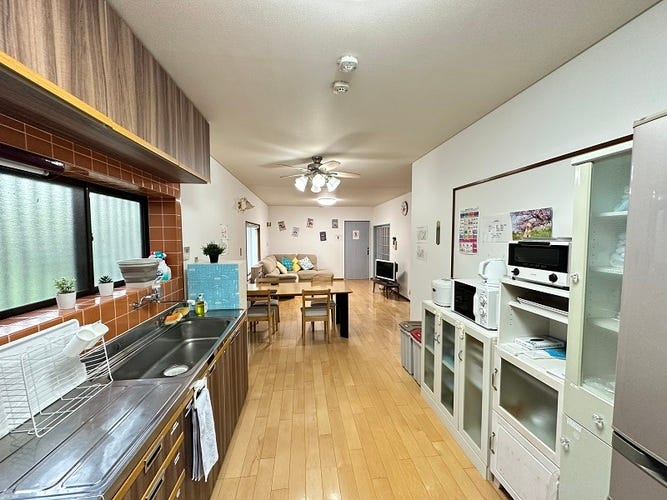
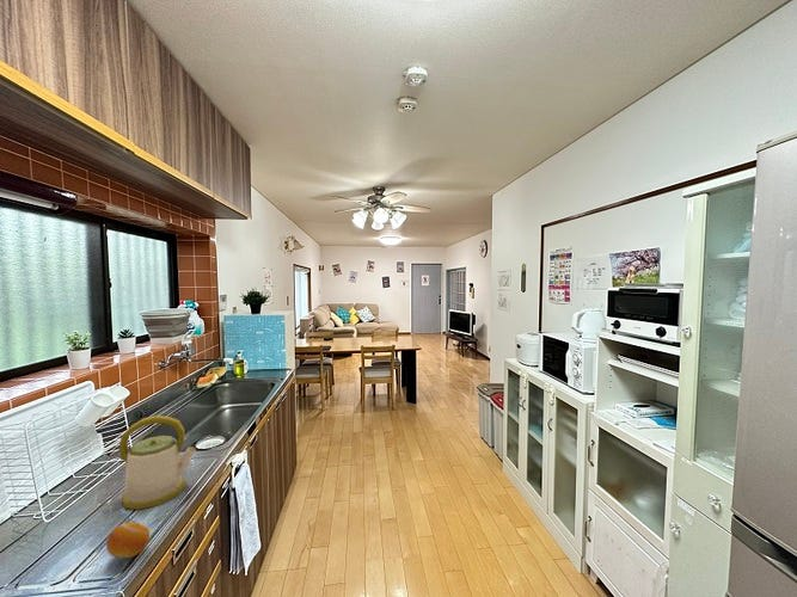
+ kettle [117,414,197,511]
+ fruit [105,521,151,559]
